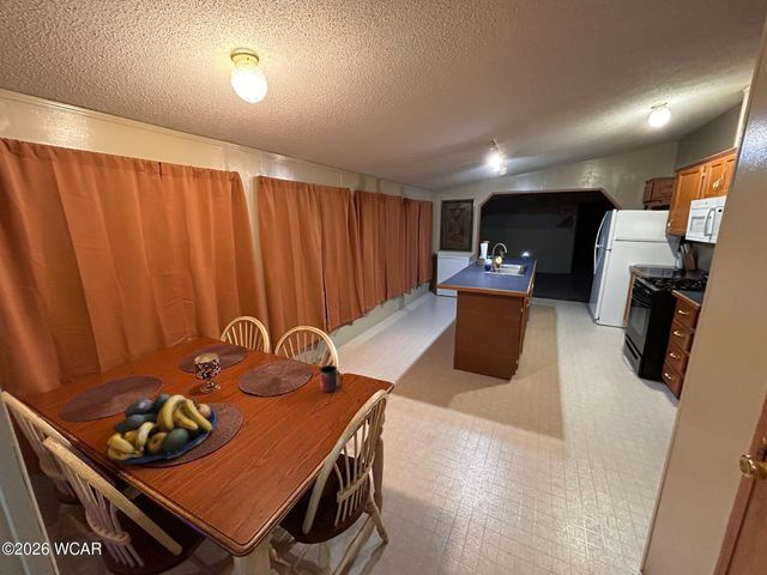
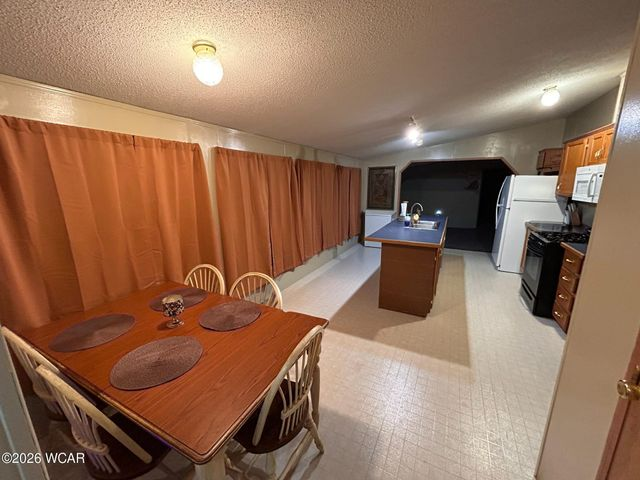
- fruit bowl [105,393,217,466]
- mug [319,364,344,393]
